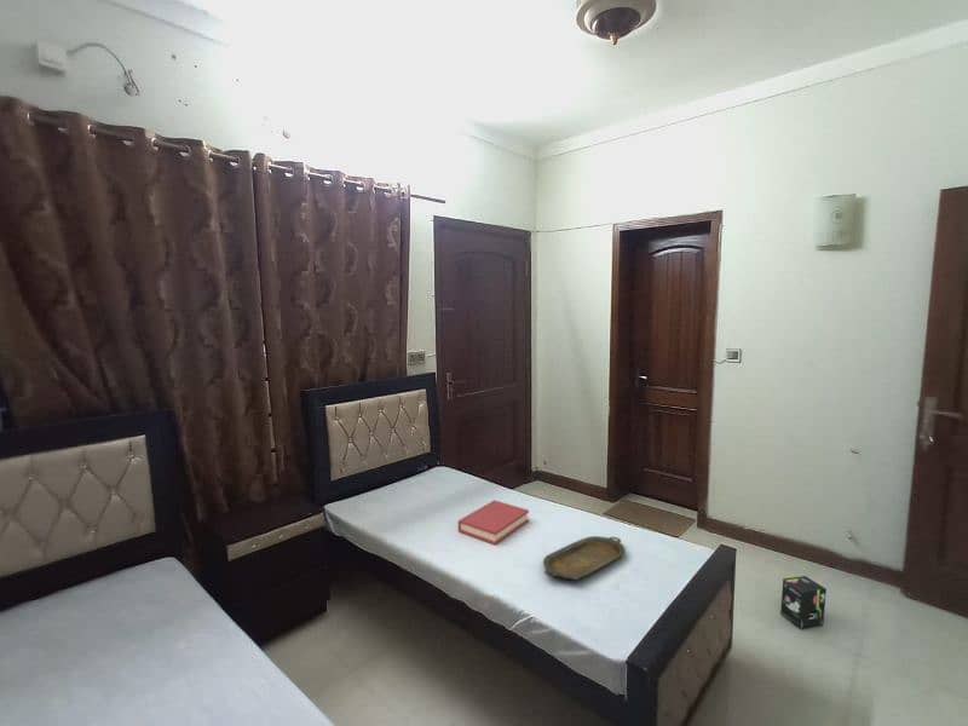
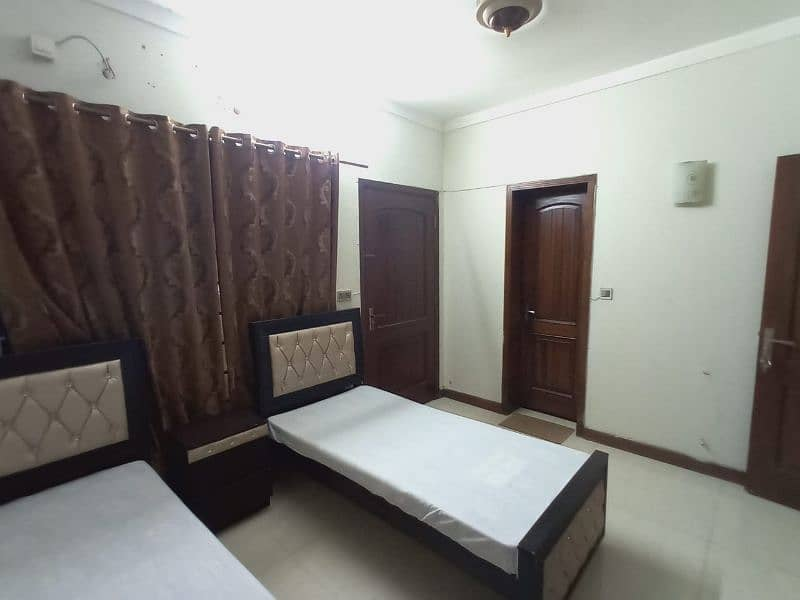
- hardback book [457,499,530,546]
- box [779,575,828,630]
- serving tray [542,535,627,581]
